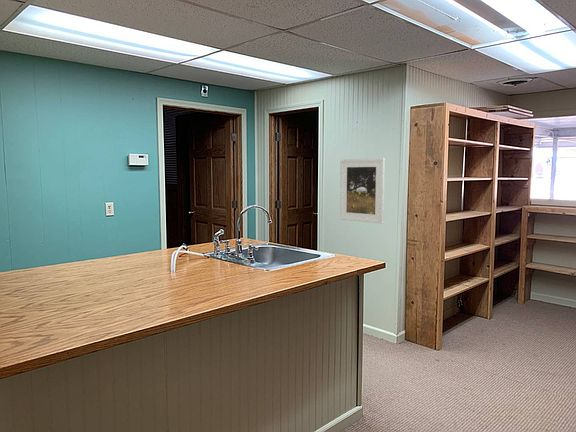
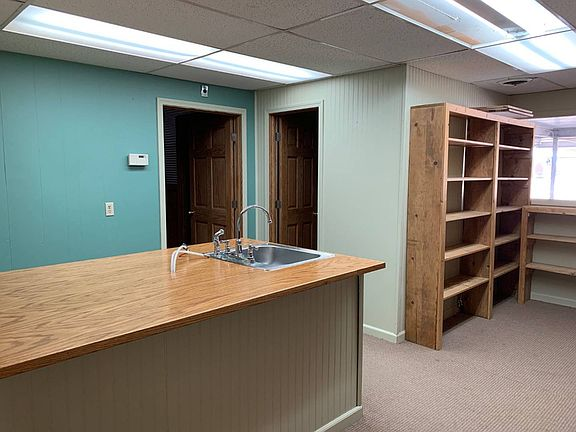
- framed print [339,157,386,225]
